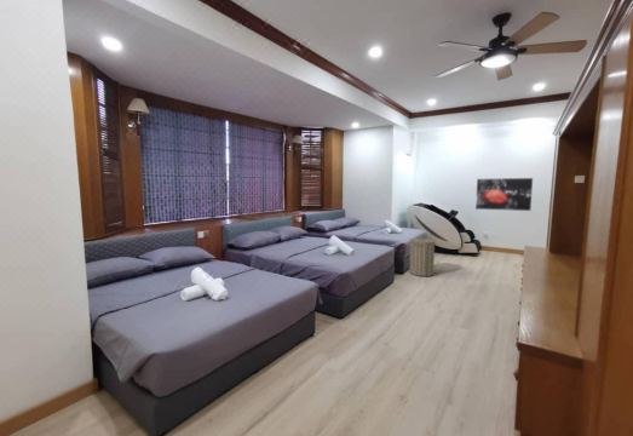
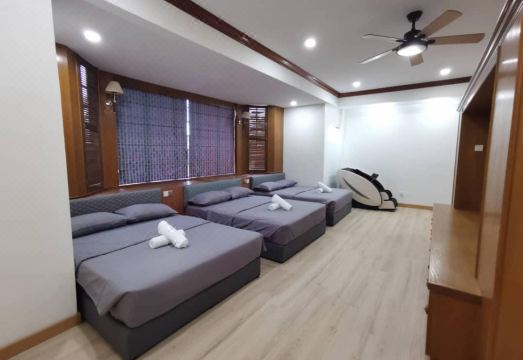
- wall art [474,177,534,212]
- laundry hamper [408,234,436,277]
